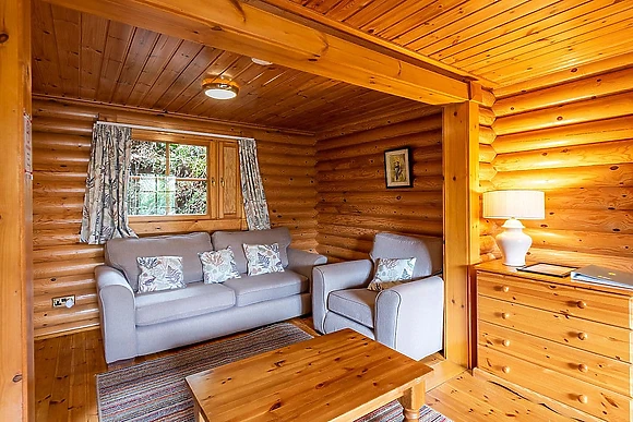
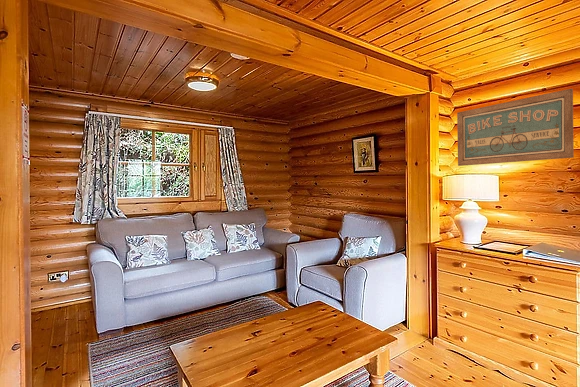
+ wall art [456,88,575,167]
